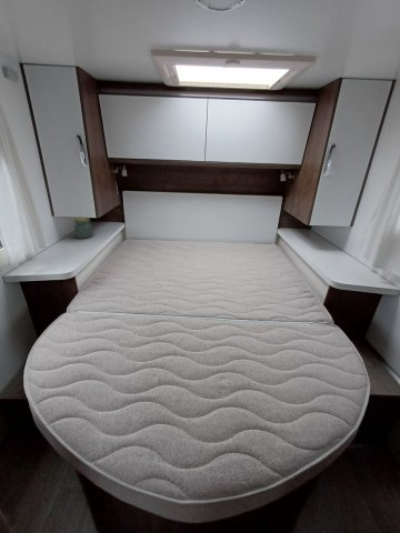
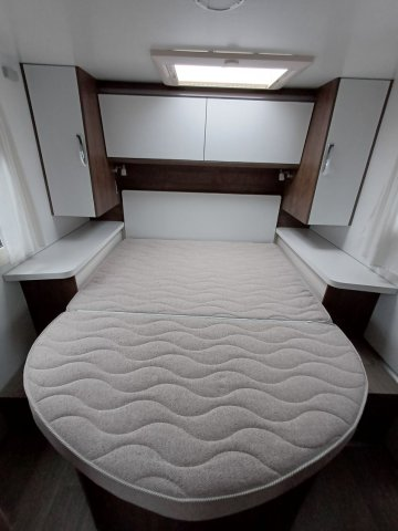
- jar [73,217,94,240]
